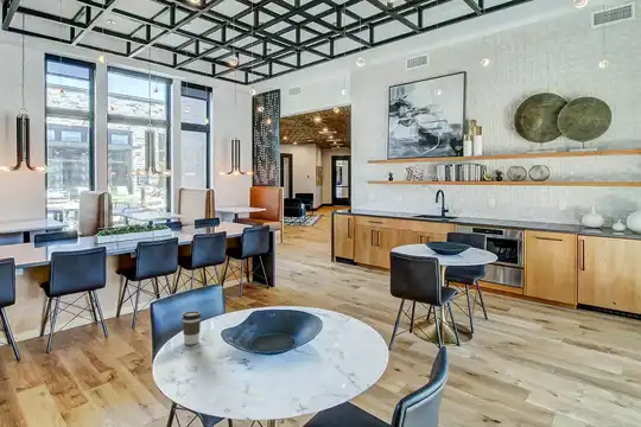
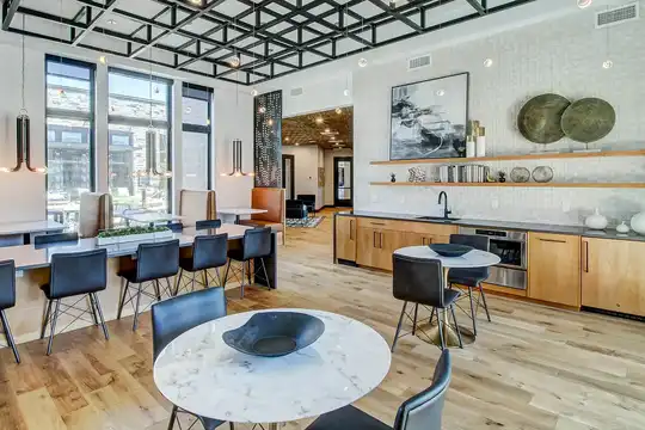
- coffee cup [180,310,202,345]
